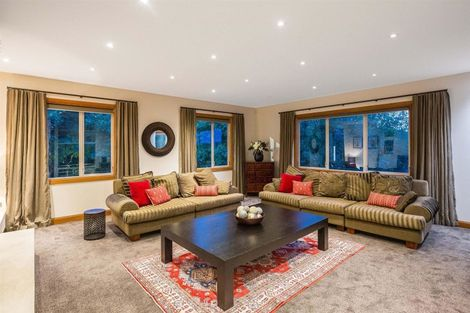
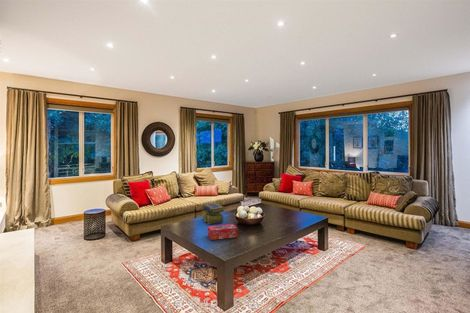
+ tissue box [207,223,239,241]
+ stack of books [201,202,225,225]
